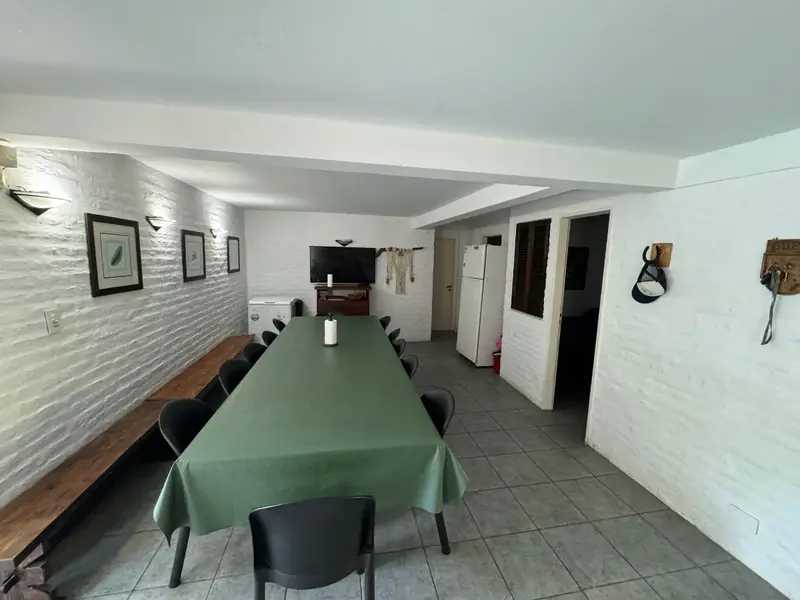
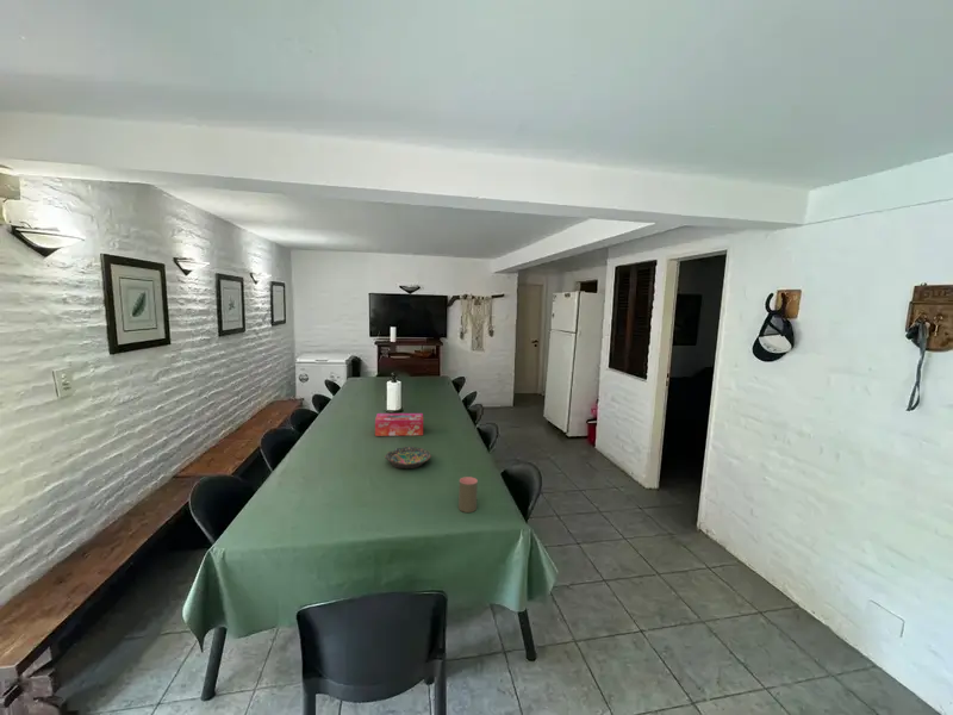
+ bowl [384,446,432,470]
+ cup [457,475,479,514]
+ tissue box [374,412,424,437]
